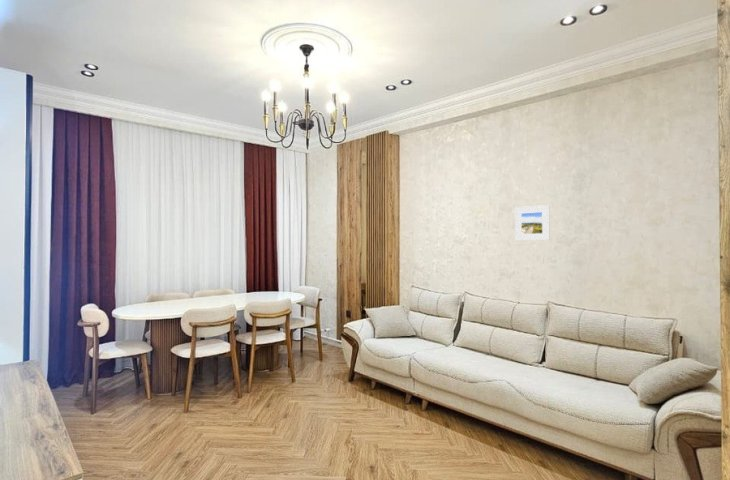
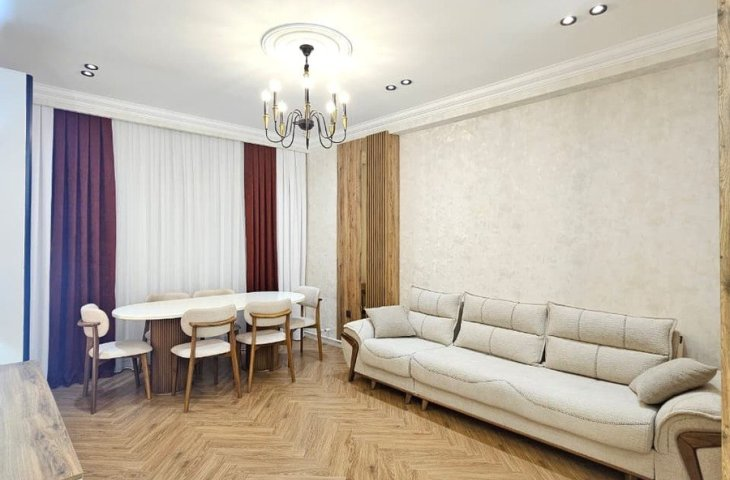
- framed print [514,204,551,241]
